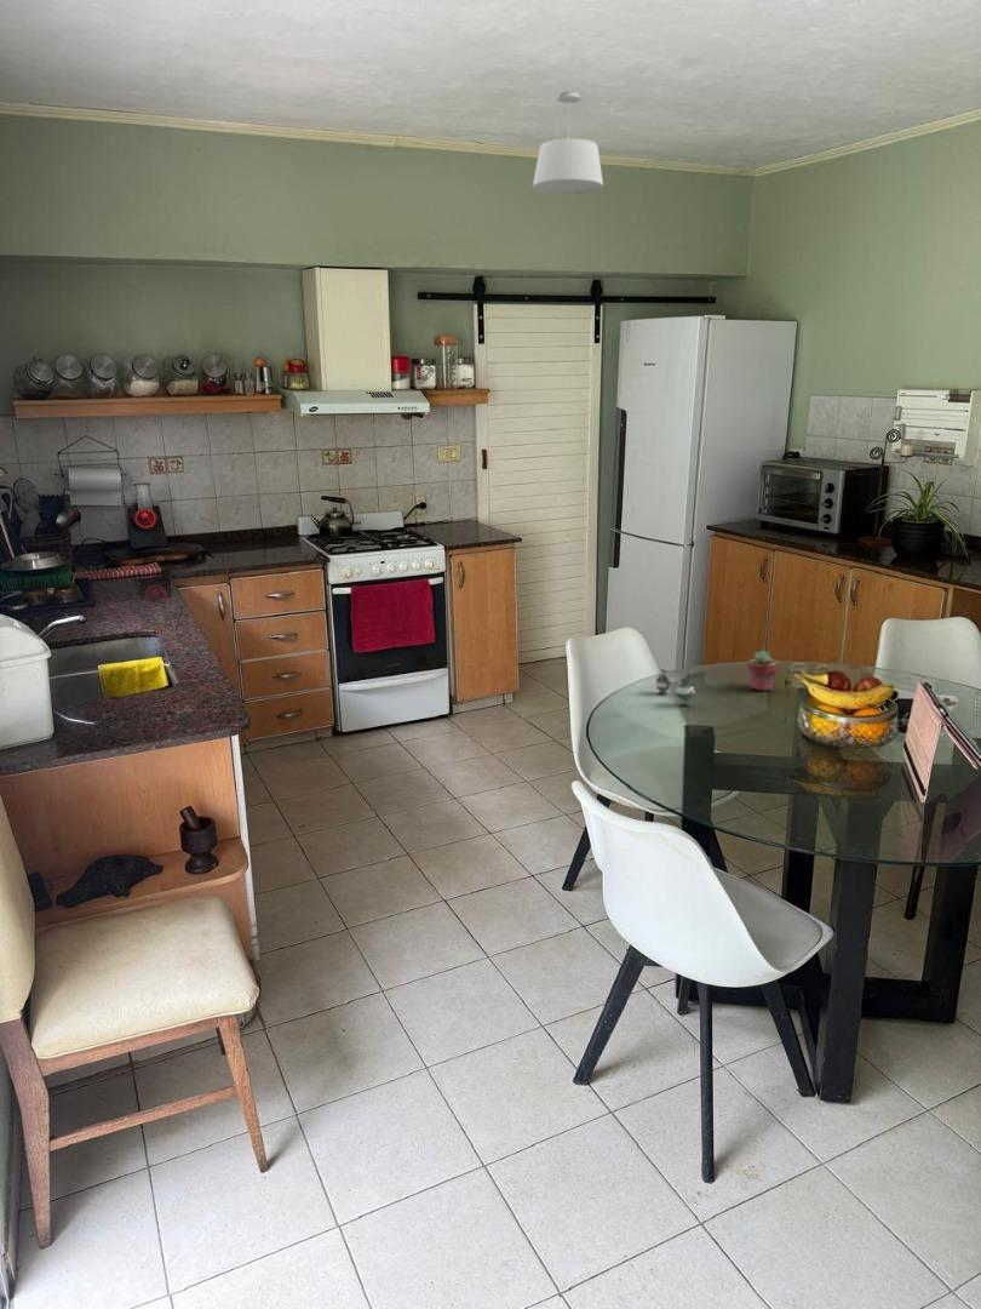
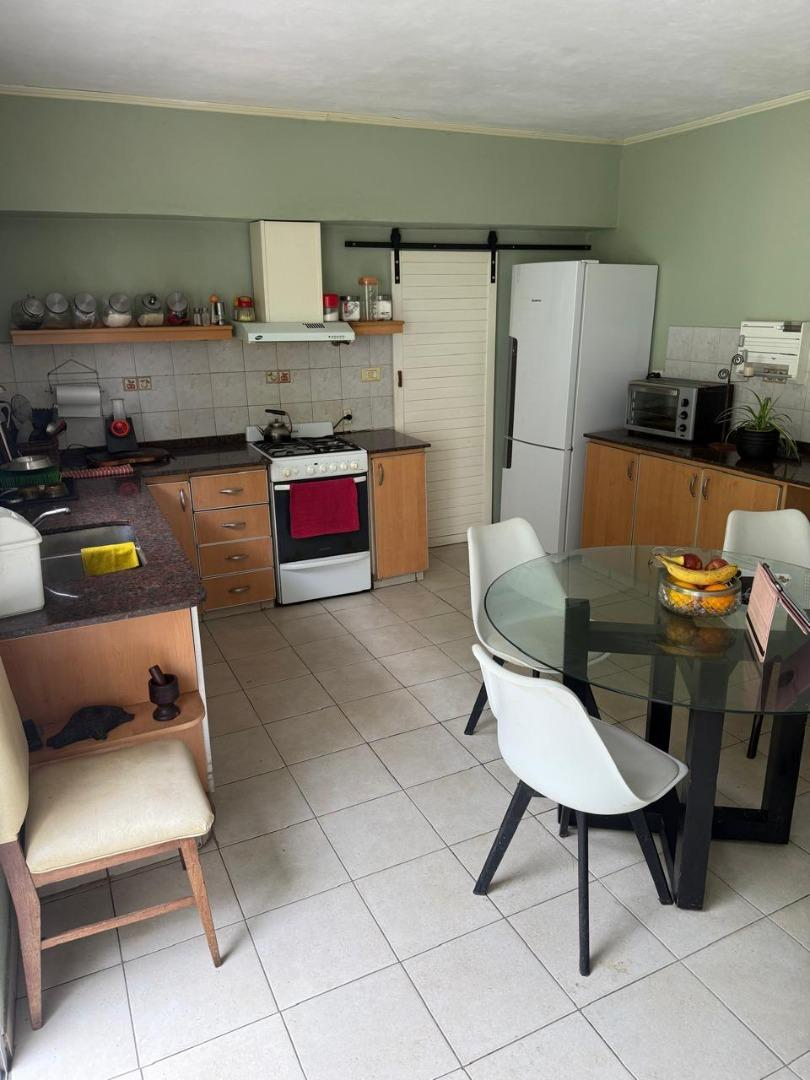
- potted succulent [746,650,780,692]
- pendant light [532,91,604,195]
- teapot [655,673,696,707]
